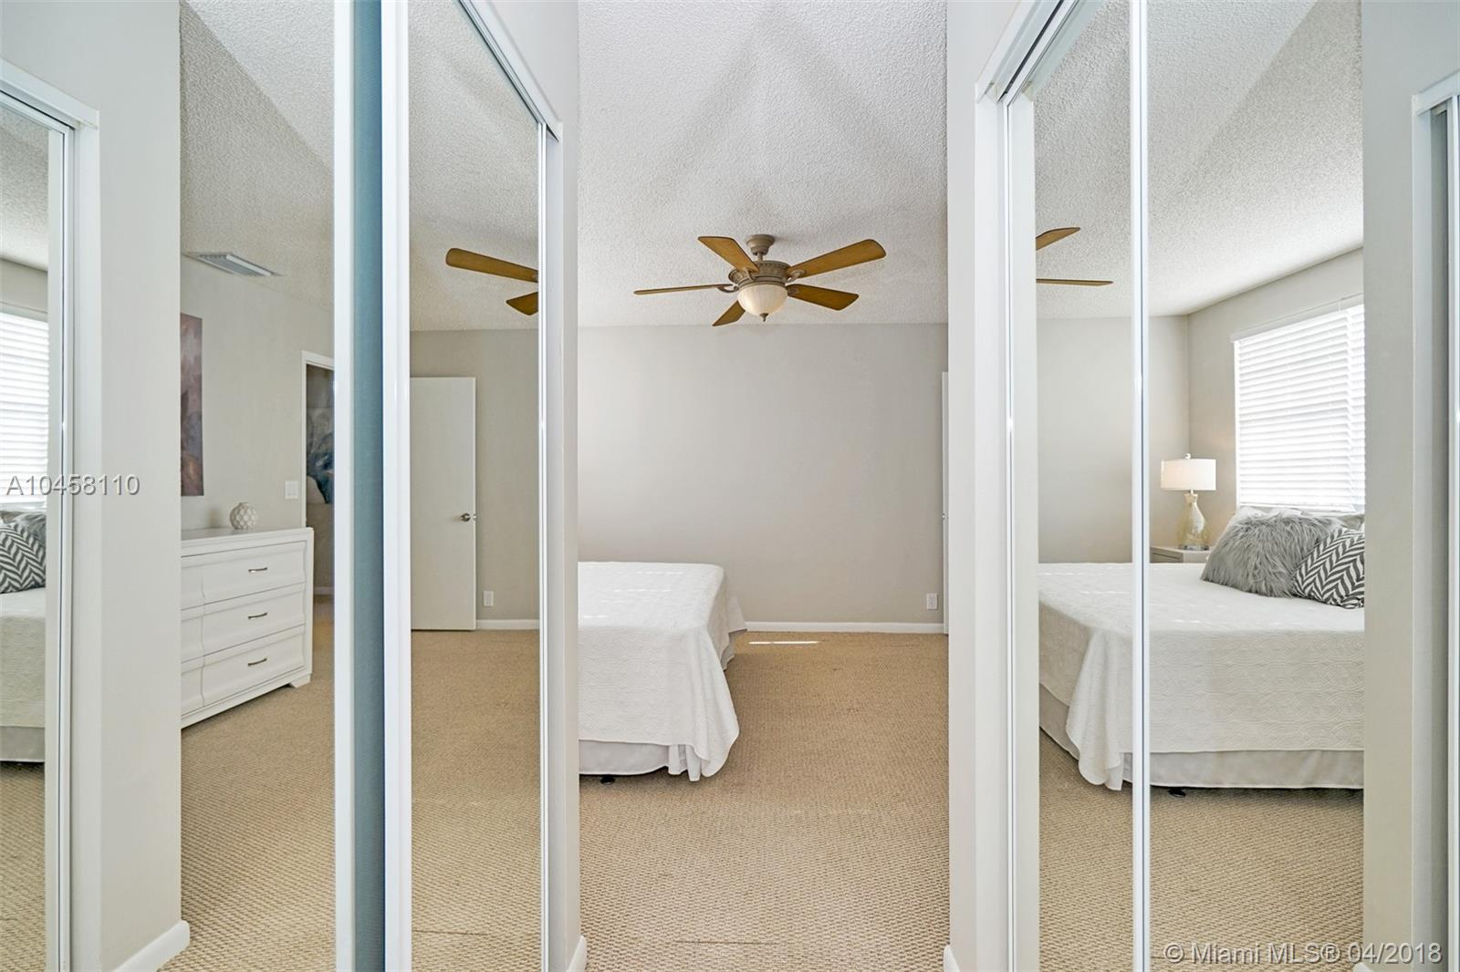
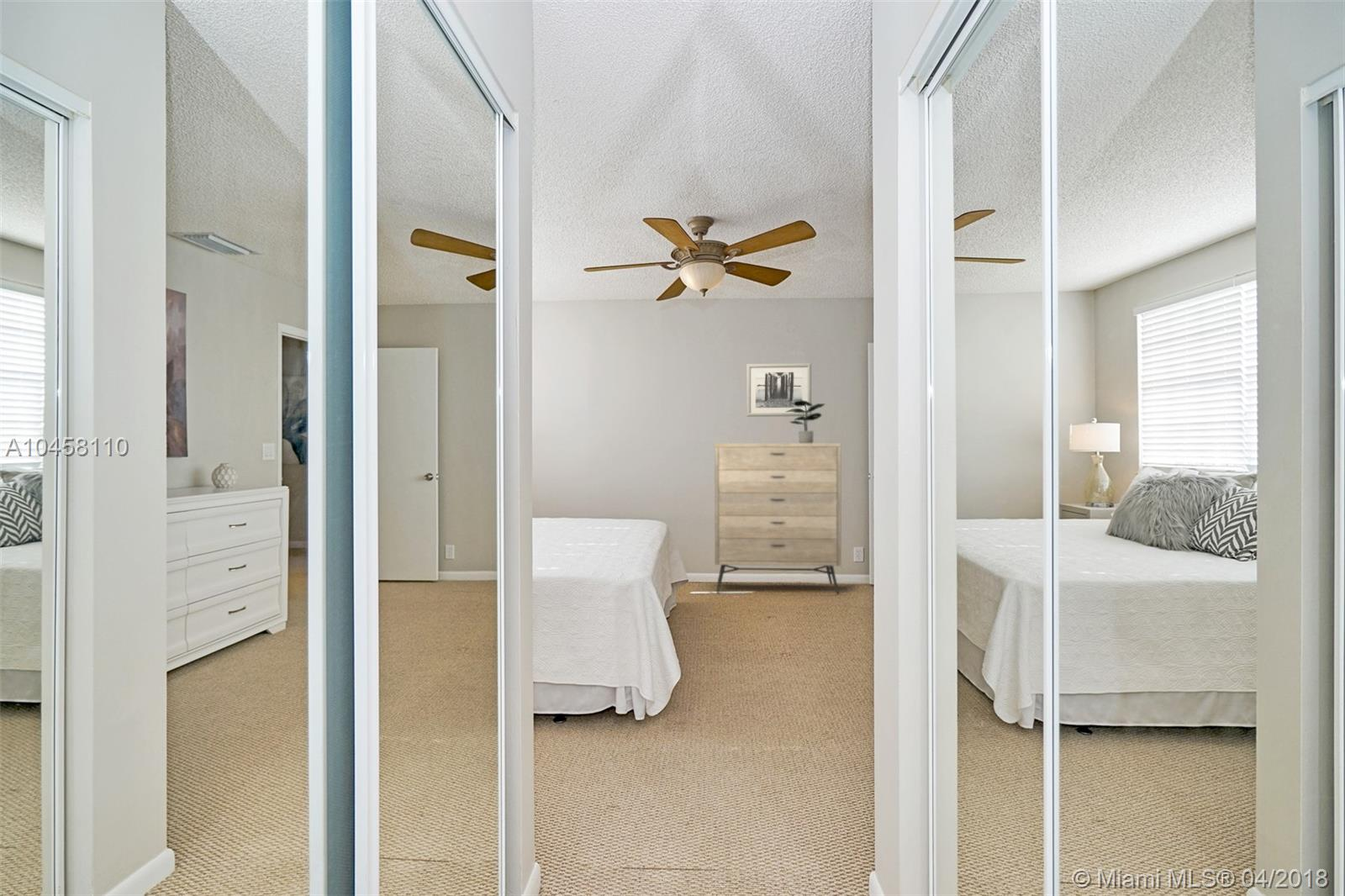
+ dresser [714,442,842,595]
+ potted plant [786,400,826,443]
+ wall art [746,362,812,418]
